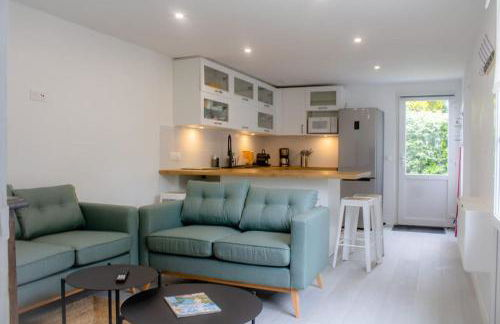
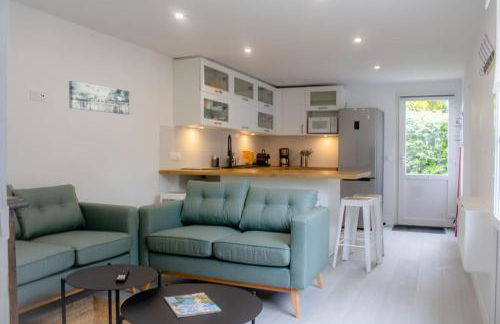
+ wall art [68,80,130,116]
